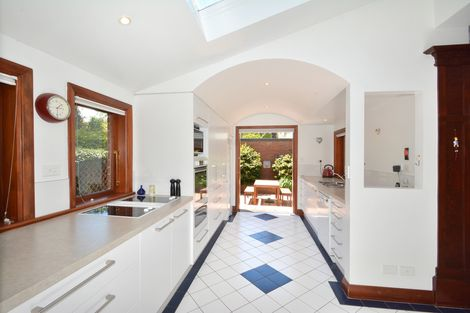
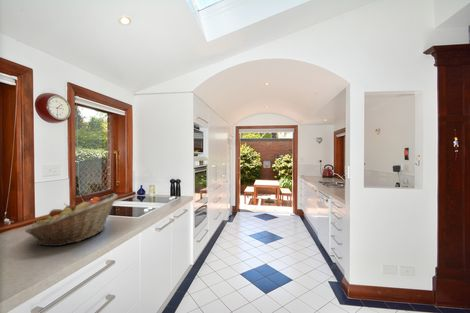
+ fruit basket [24,193,119,247]
